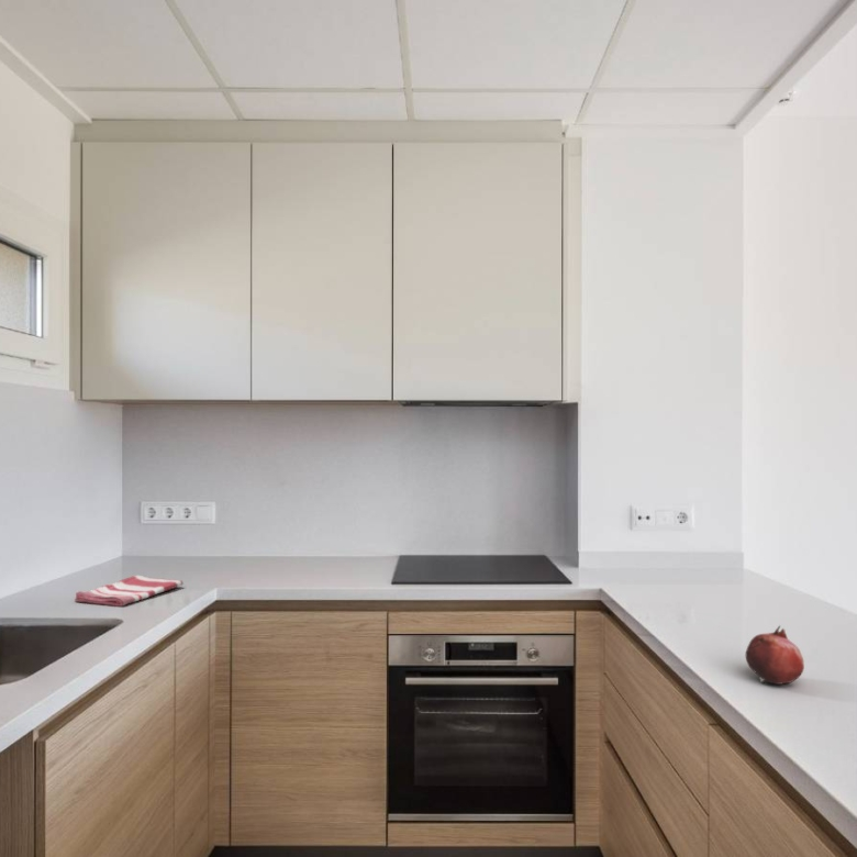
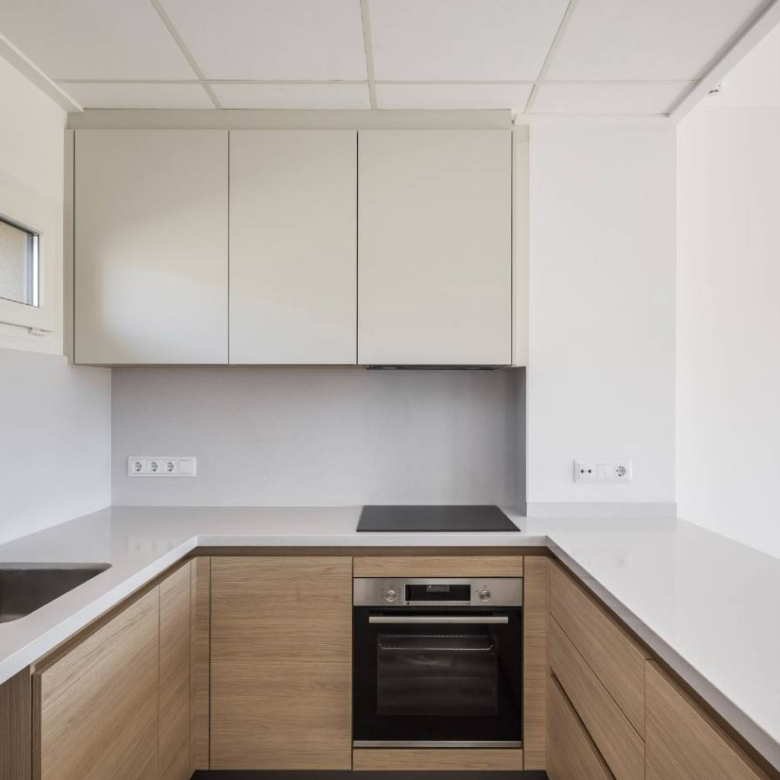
- dish towel [74,575,185,608]
- fruit [745,624,805,686]
